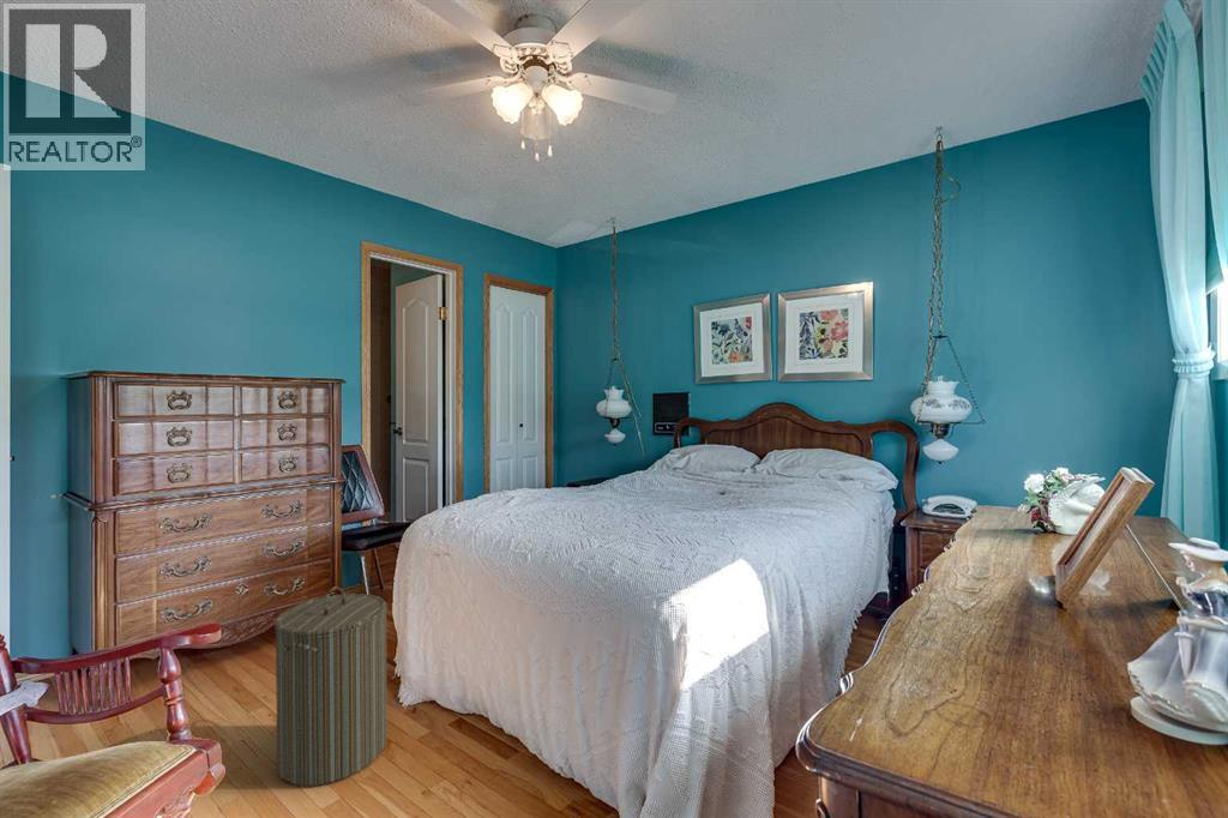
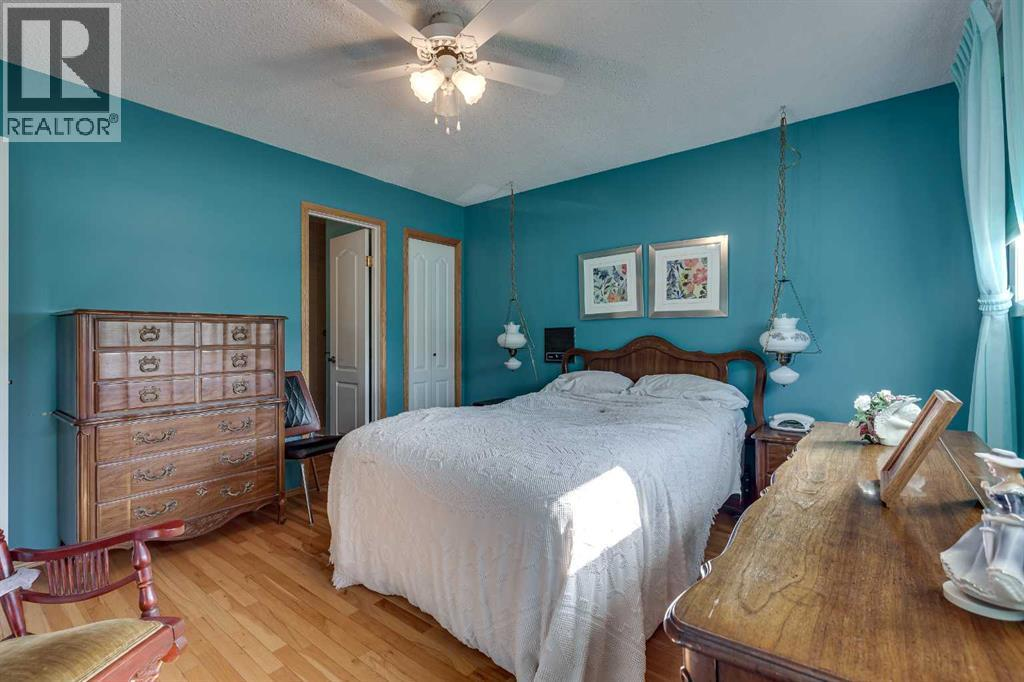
- laundry hamper [273,585,389,787]
